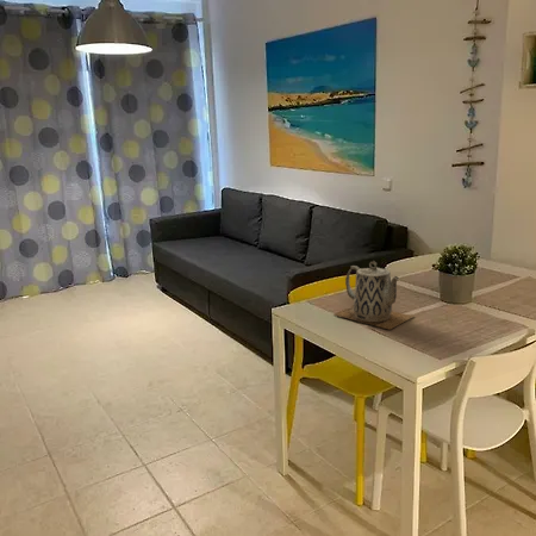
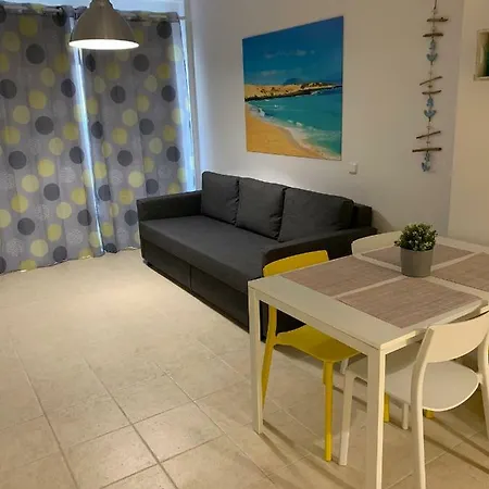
- teapot [332,260,416,331]
